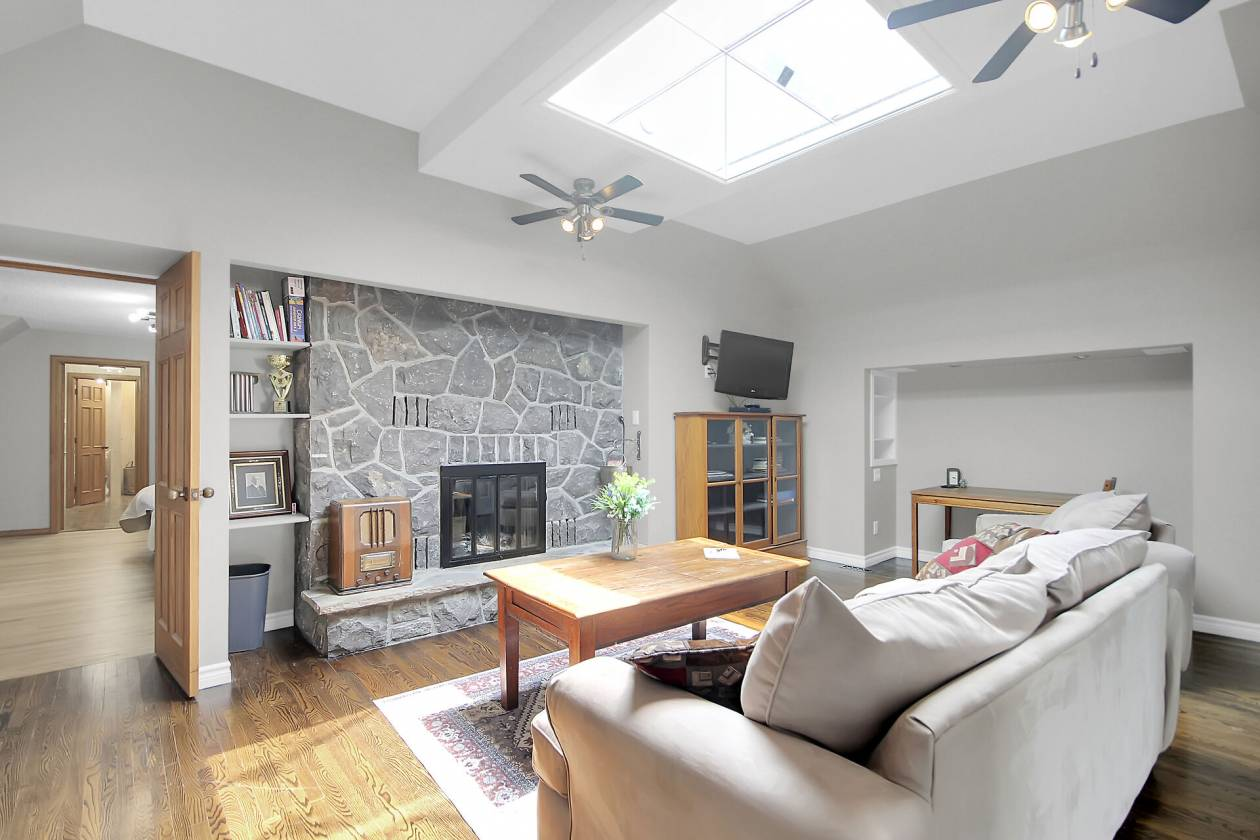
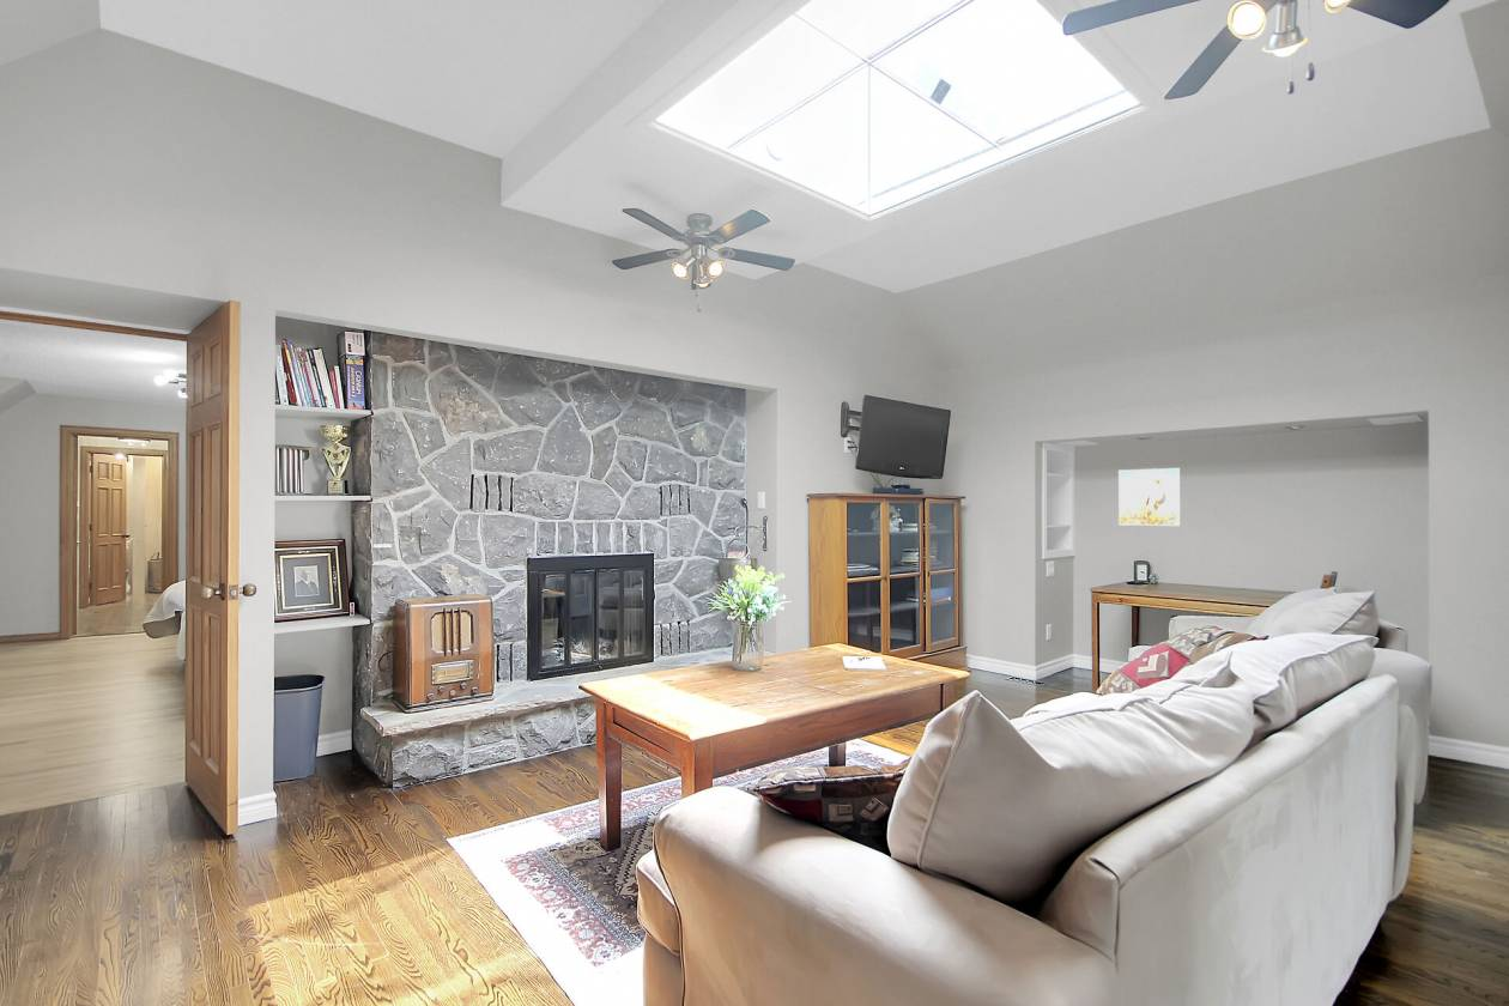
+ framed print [1117,467,1182,527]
